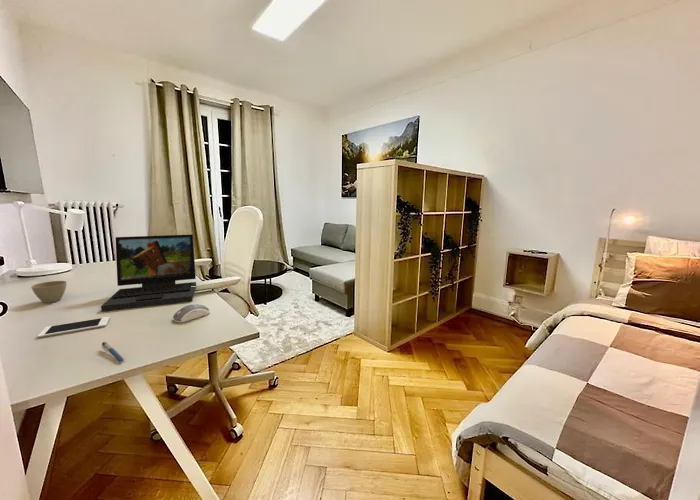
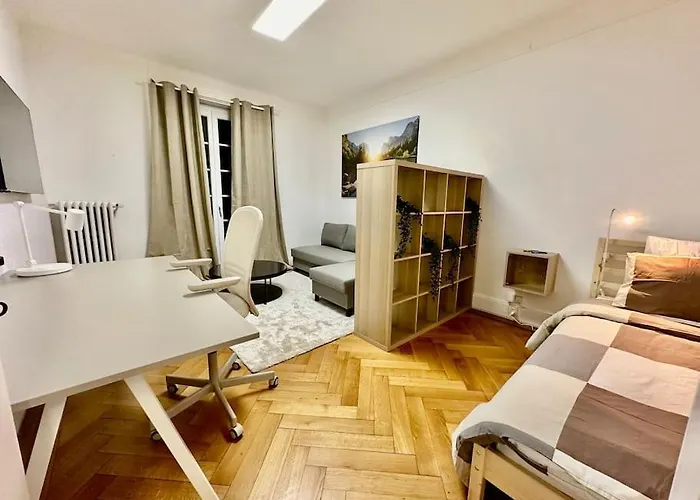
- computer mouse [172,303,211,323]
- pen [101,341,125,363]
- cell phone [37,316,111,339]
- flower pot [30,280,68,304]
- laptop [100,234,197,313]
